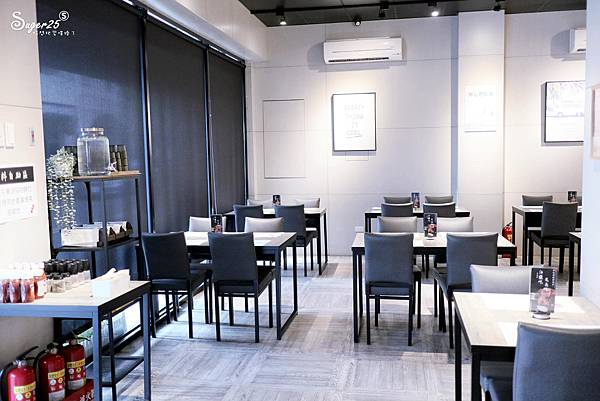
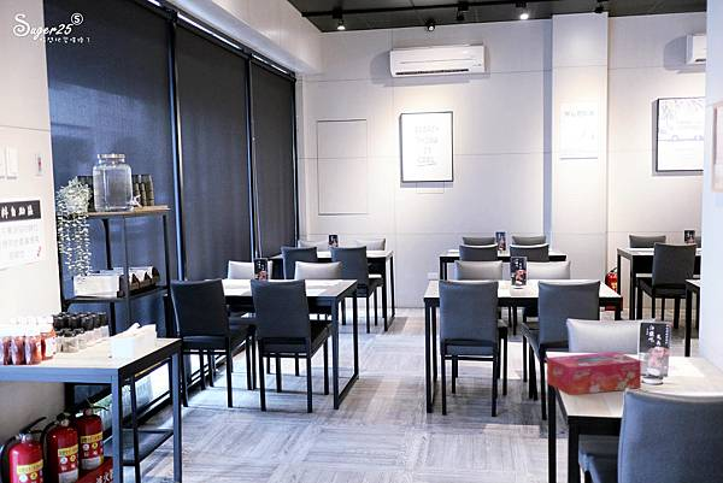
+ tissue box [546,351,642,396]
